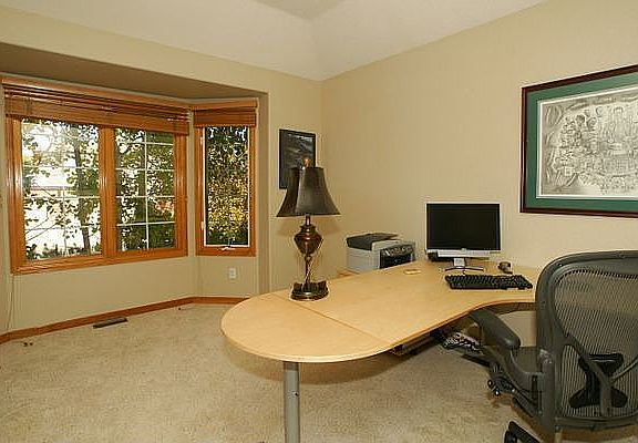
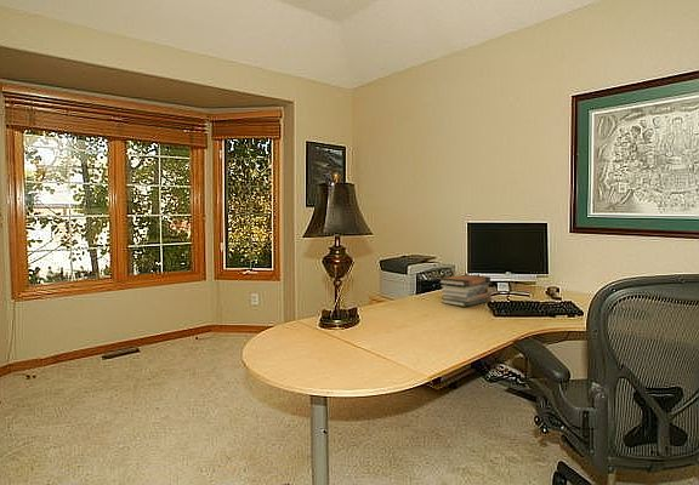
+ book stack [438,274,493,308]
